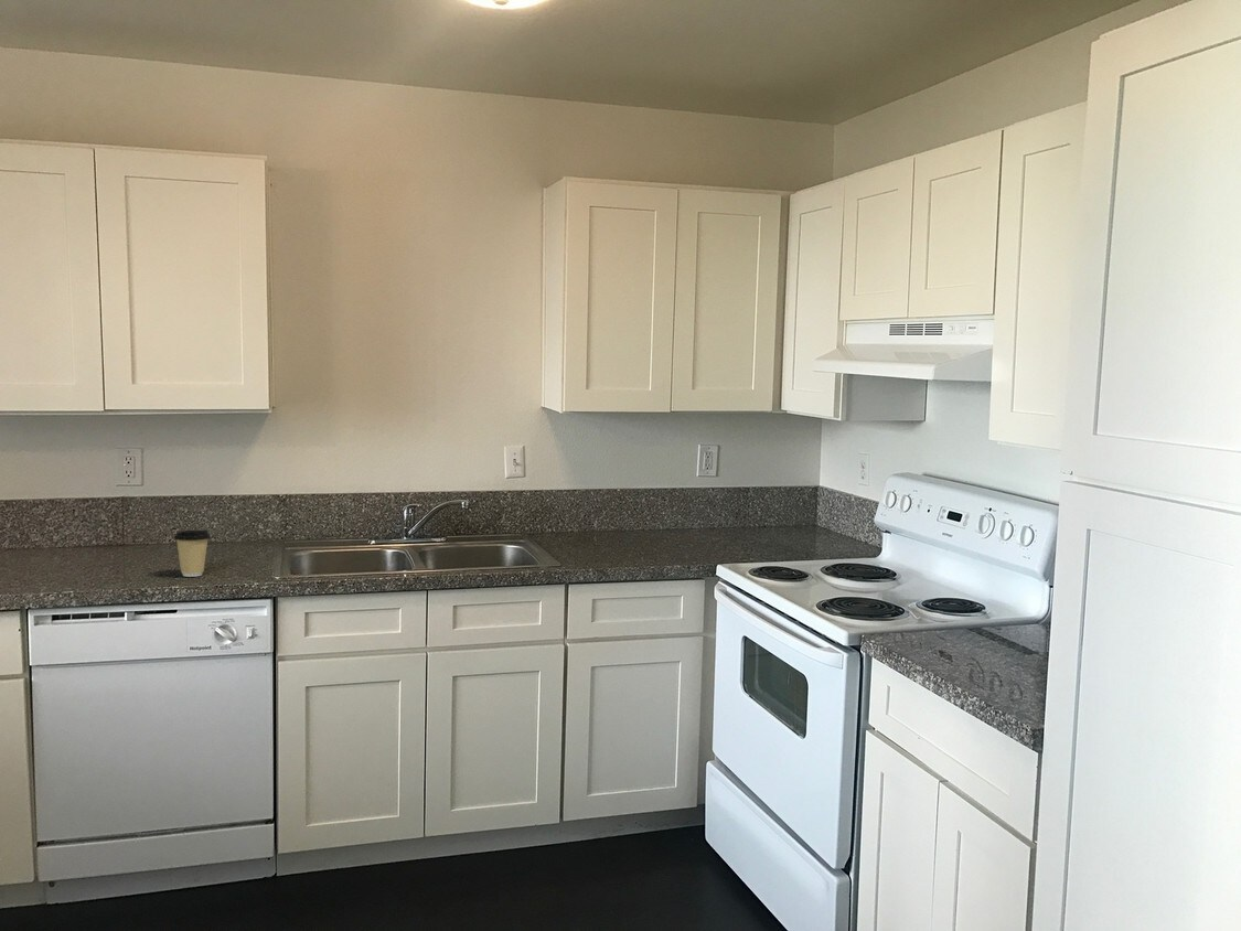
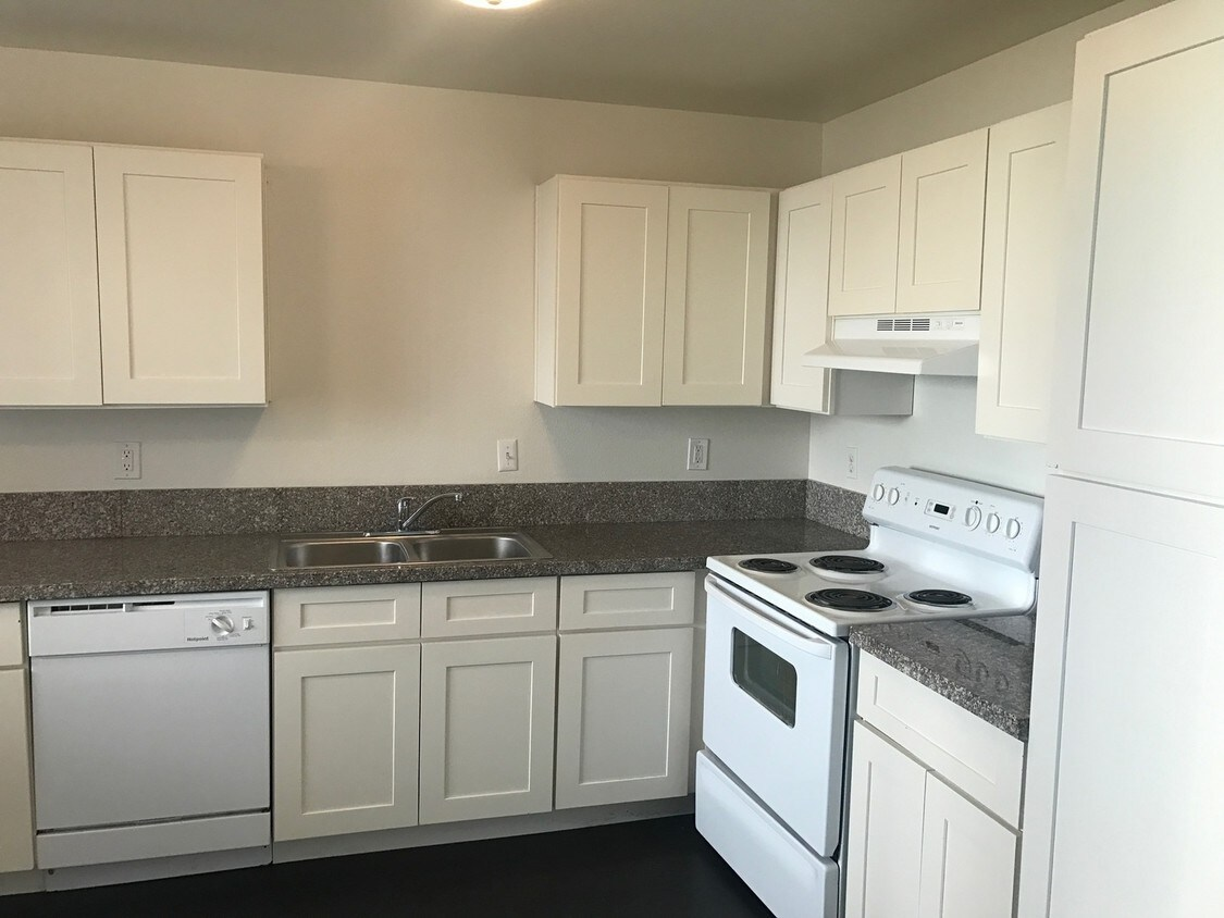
- coffee cup [173,528,212,578]
